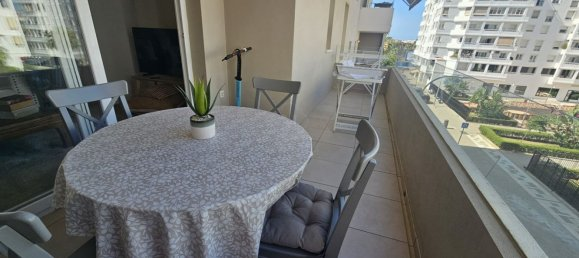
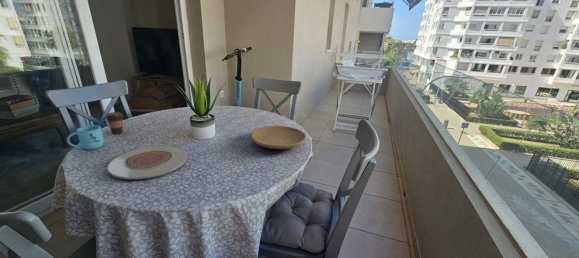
+ mug [66,124,104,151]
+ plate [107,145,188,180]
+ plate [250,125,307,150]
+ coffee cup [104,111,124,135]
